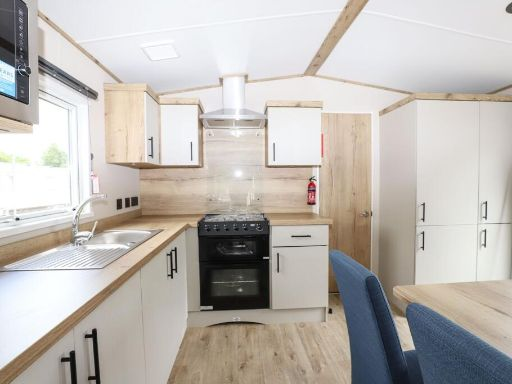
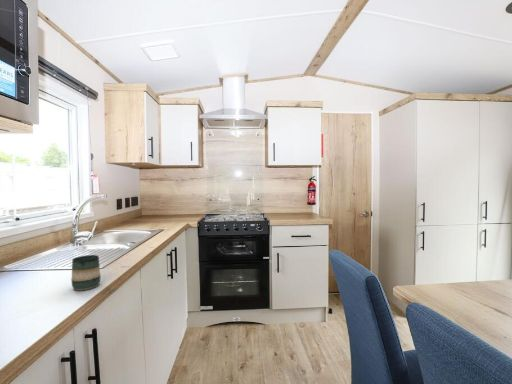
+ mug [70,254,102,292]
